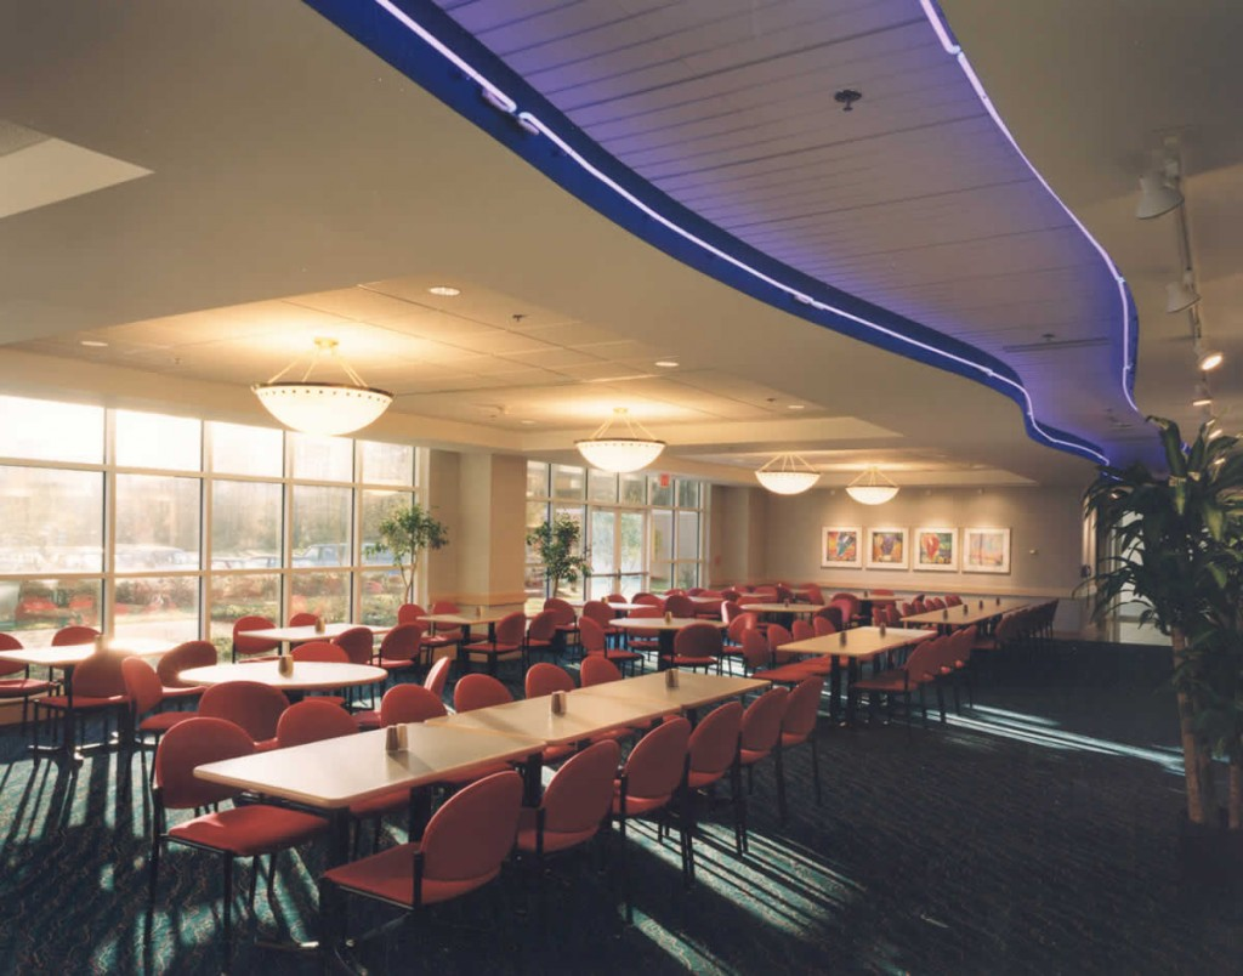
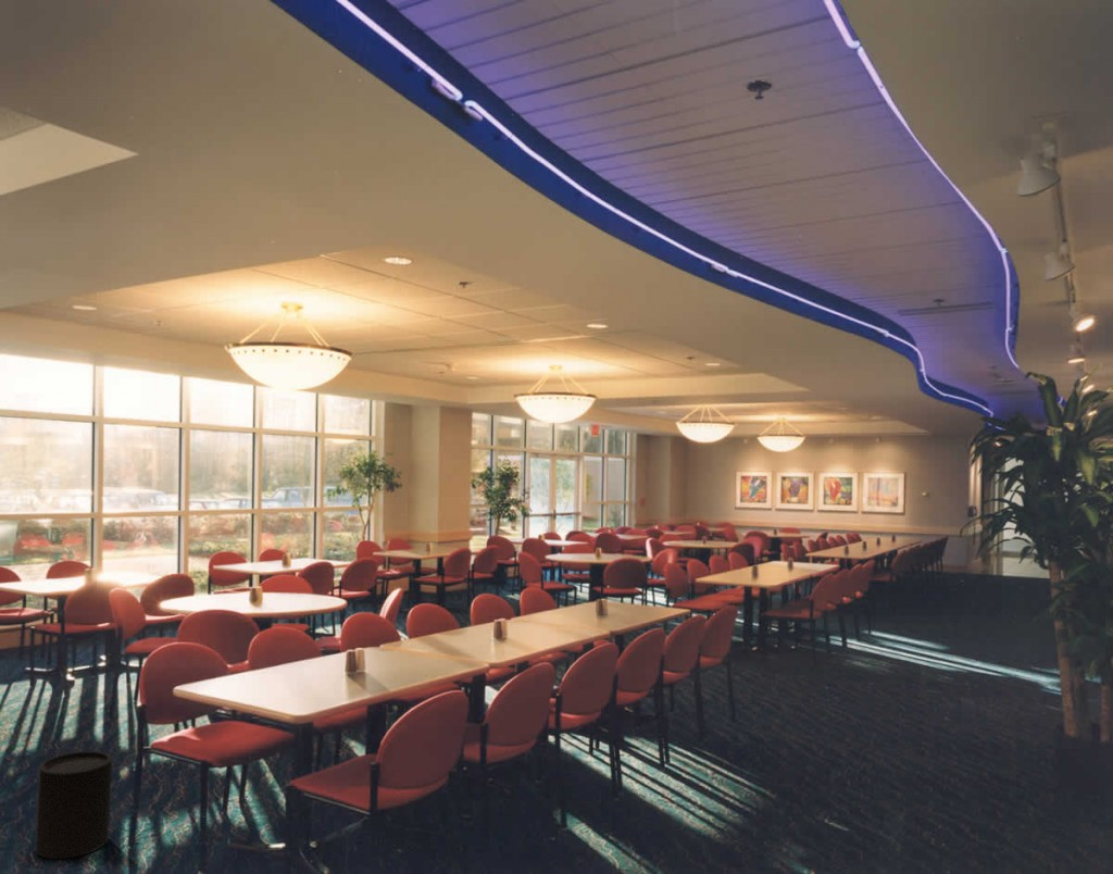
+ trash can [34,750,113,860]
